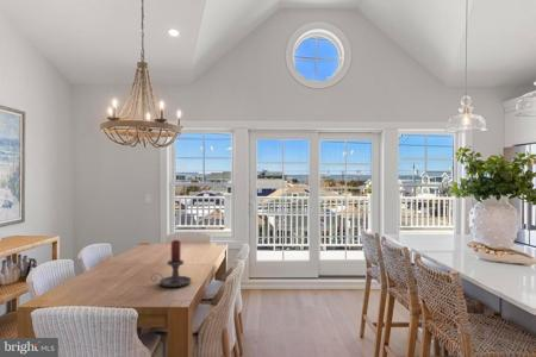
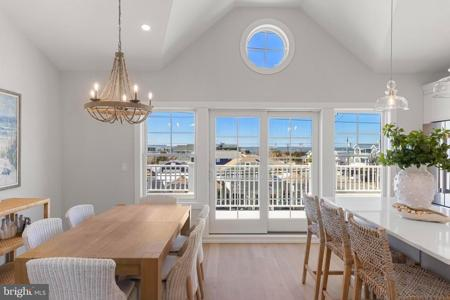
- candle holder [150,239,193,288]
